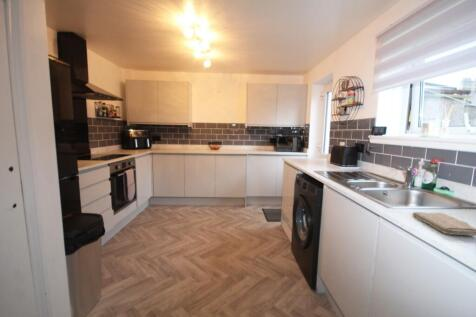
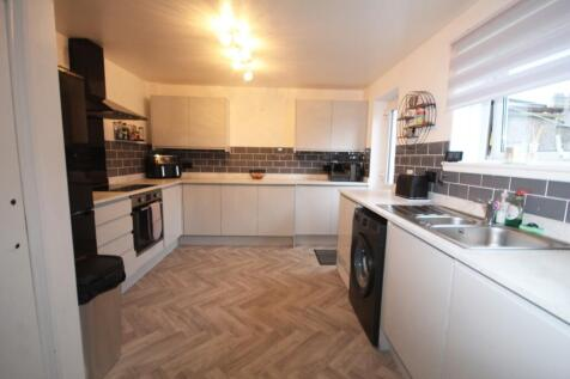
- washcloth [411,211,476,237]
